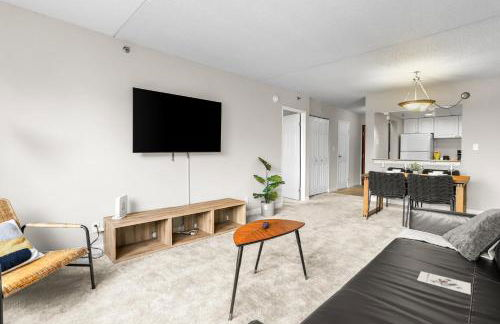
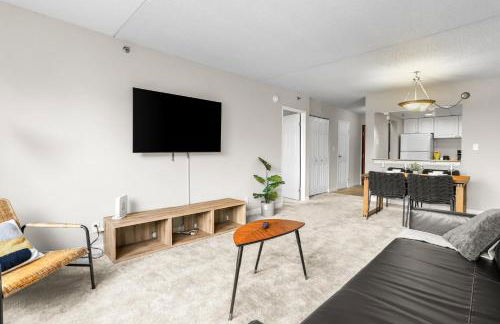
- architectural model [416,270,472,295]
